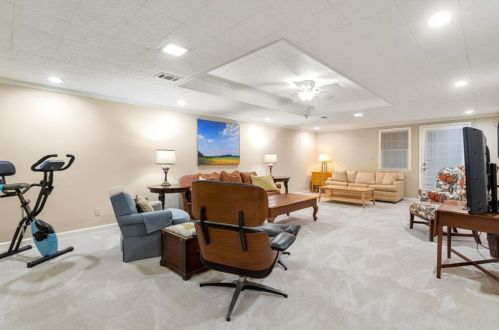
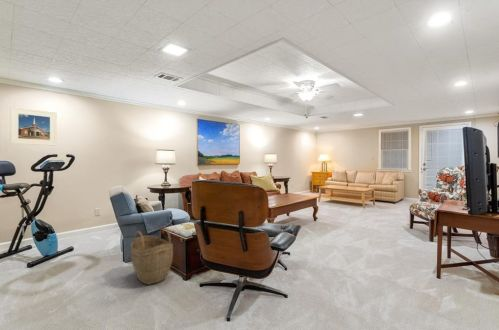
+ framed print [9,106,58,147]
+ woven basket [130,225,174,286]
